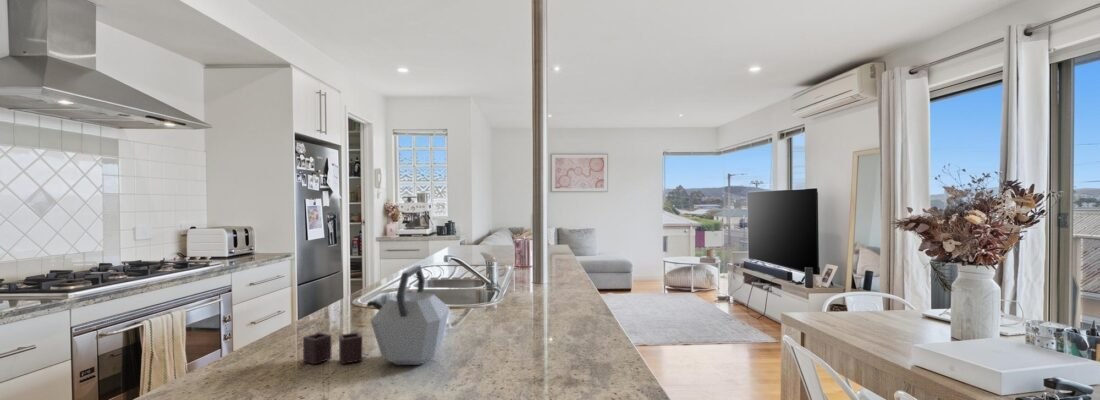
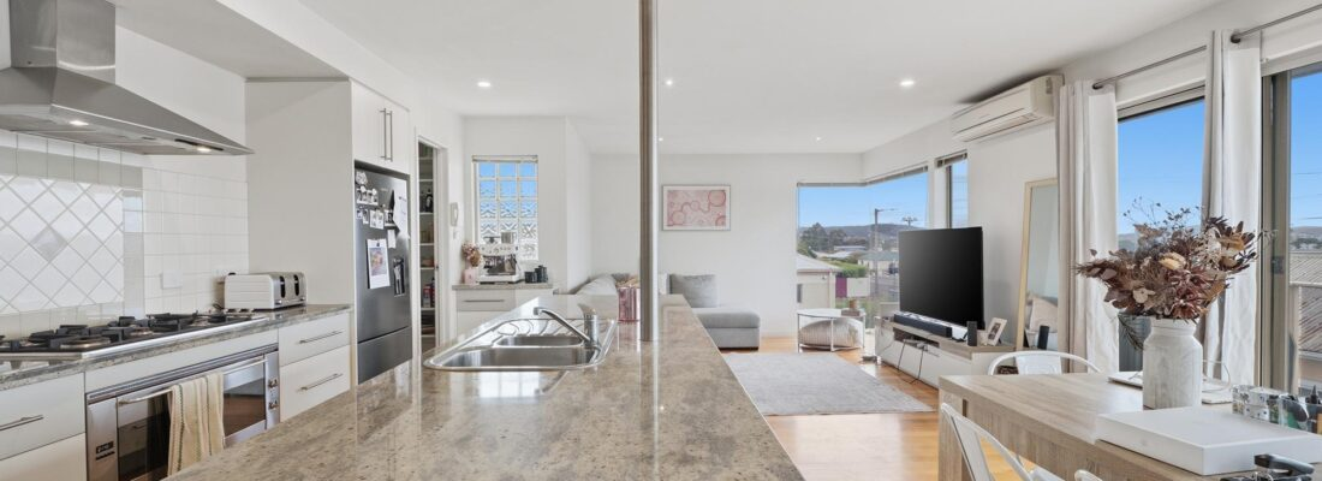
- kettle [302,264,451,366]
